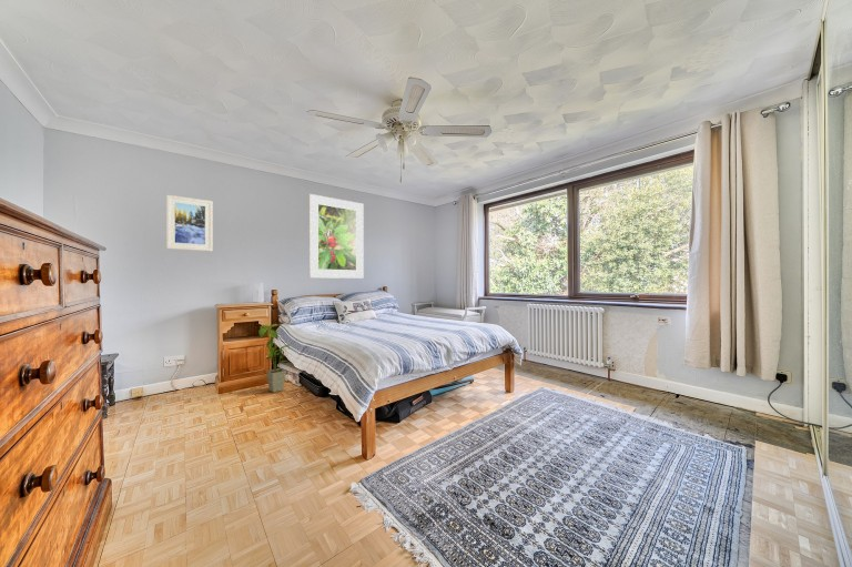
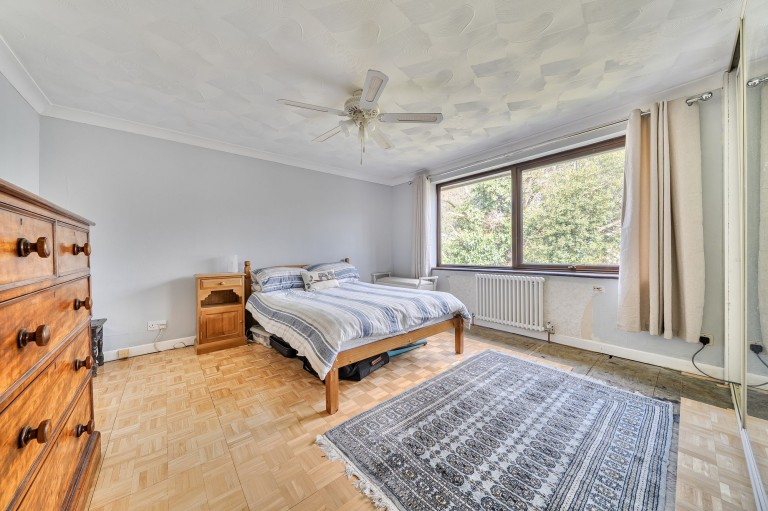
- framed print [308,193,365,280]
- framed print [165,194,214,252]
- house plant [257,323,291,394]
